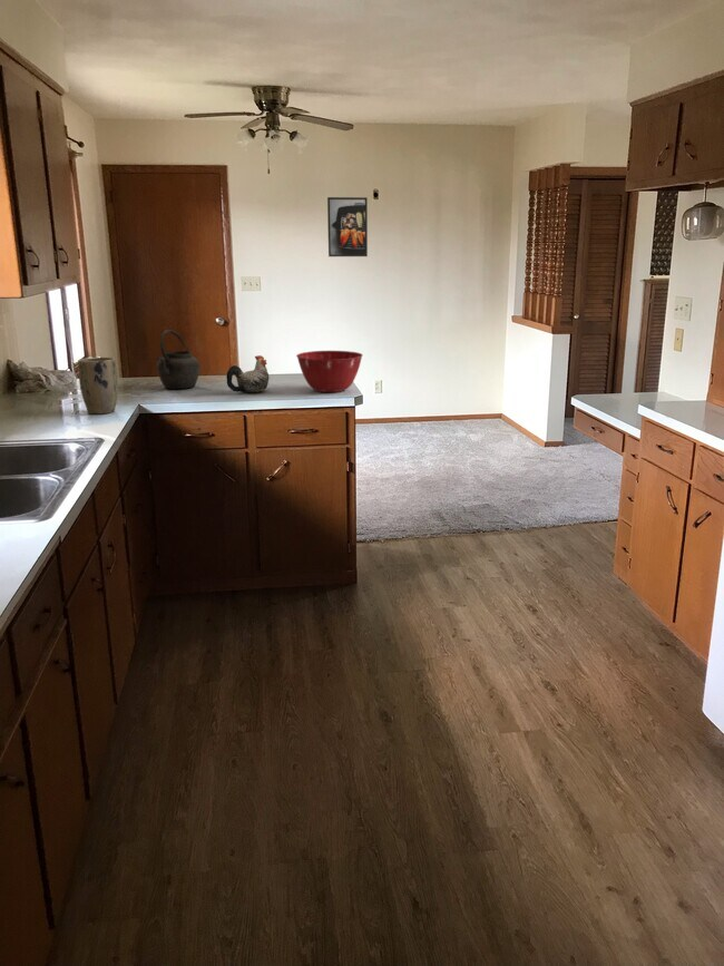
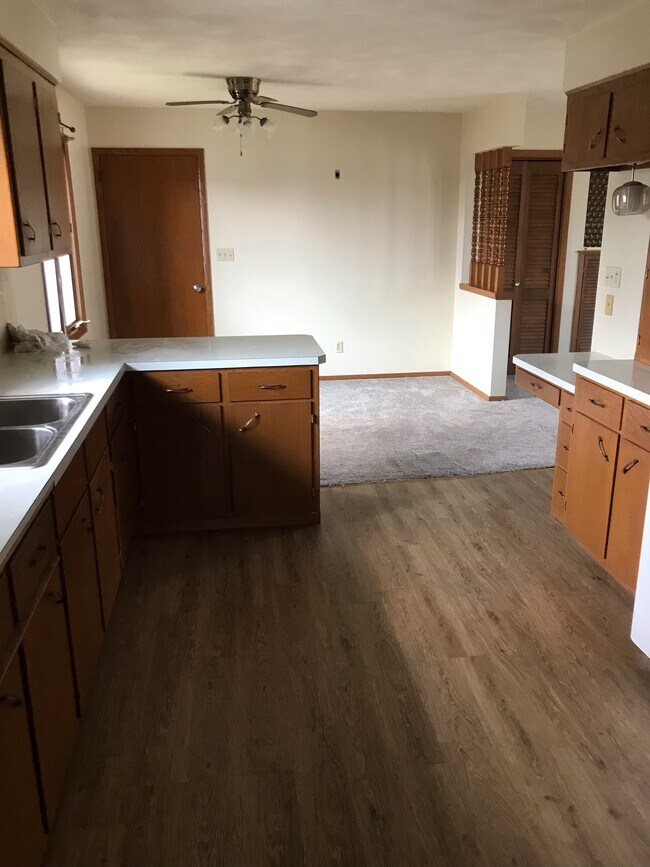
- mixing bowl [295,350,364,393]
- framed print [326,196,369,257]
- kettle [155,329,200,390]
- plant pot [77,357,119,416]
- chicken figurine [225,354,270,393]
